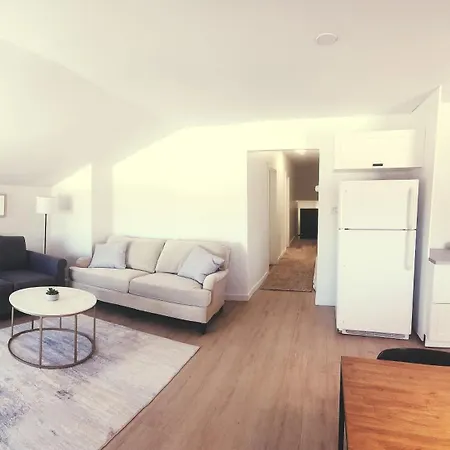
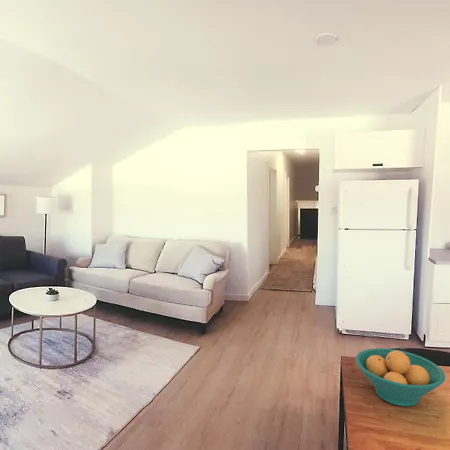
+ fruit bowl [354,347,446,407]
